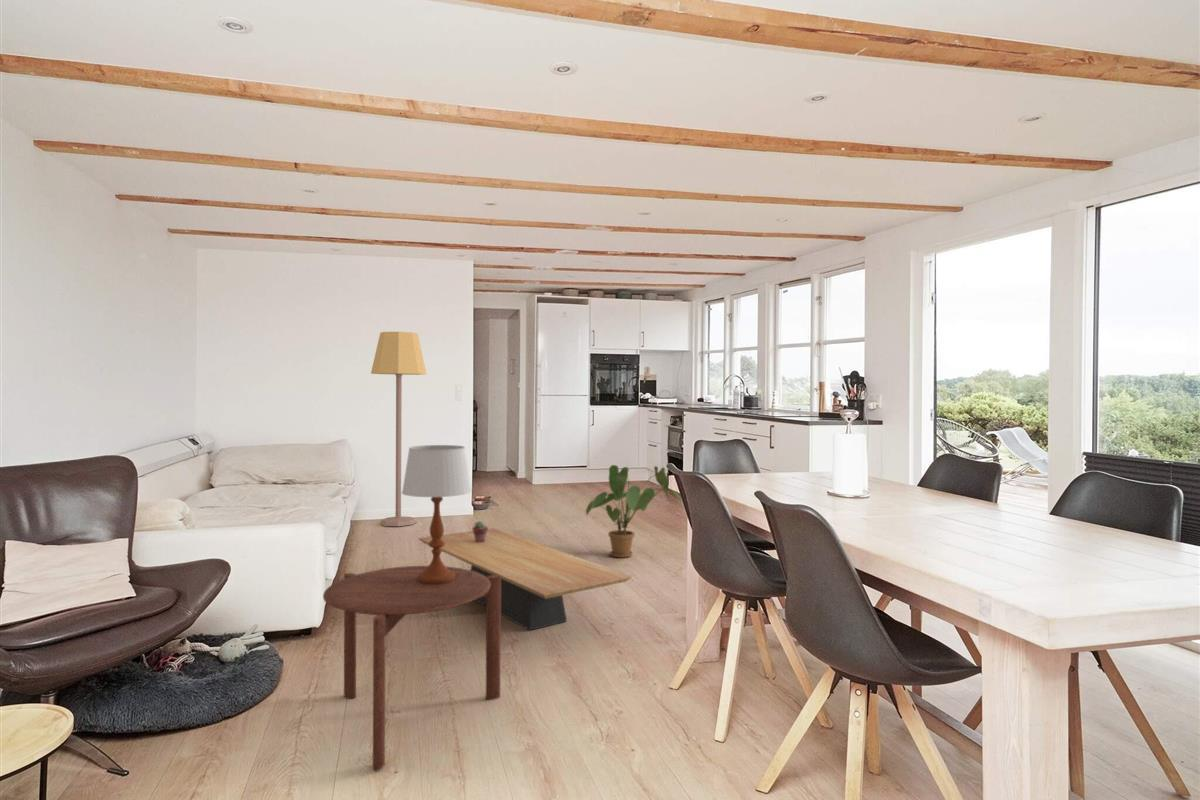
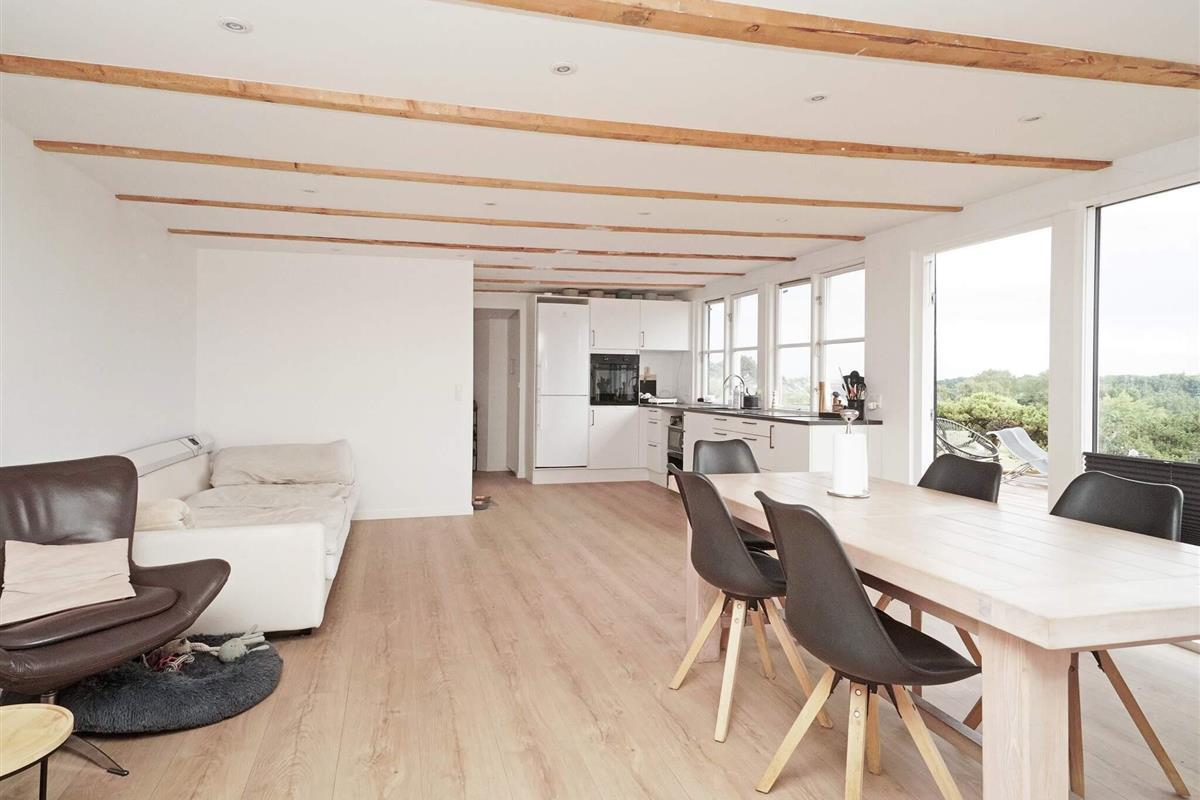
- lamp [370,331,427,527]
- potted succulent [471,520,489,542]
- house plant [585,464,682,559]
- side table [322,565,502,772]
- table lamp [401,444,472,584]
- coffee table [418,527,633,631]
